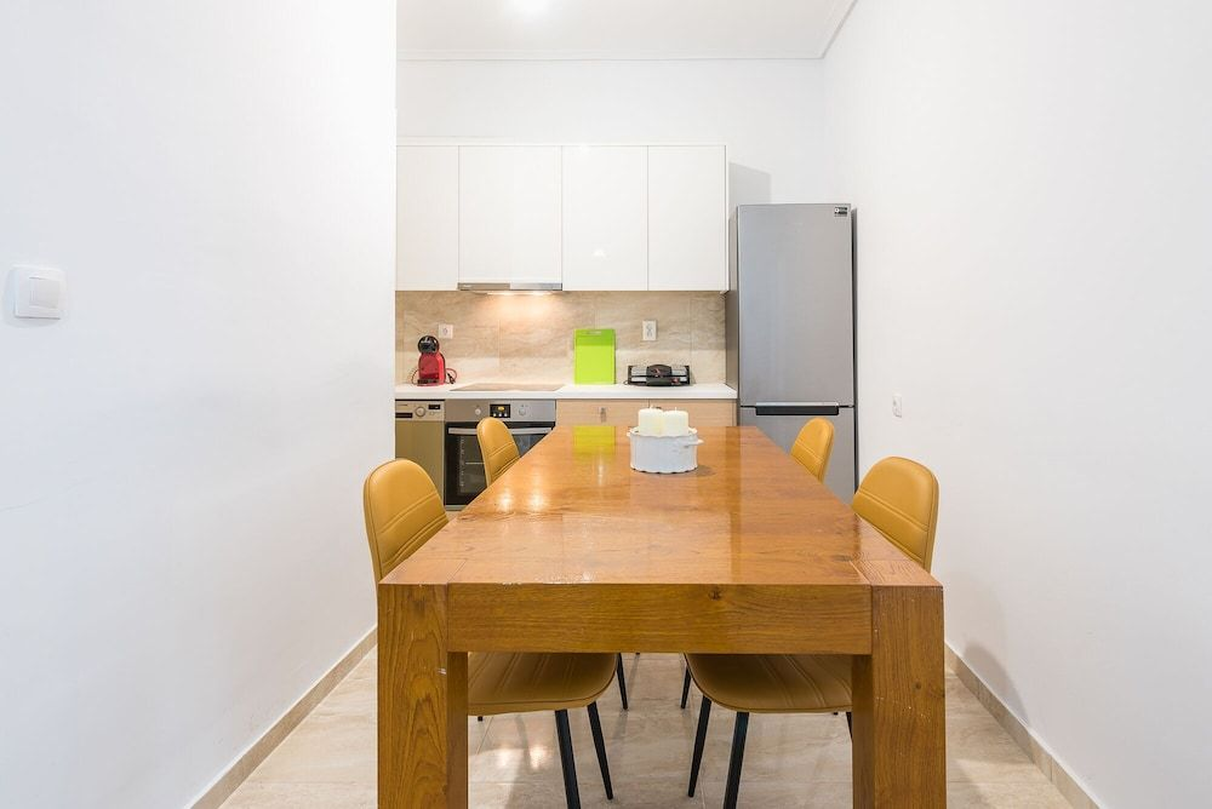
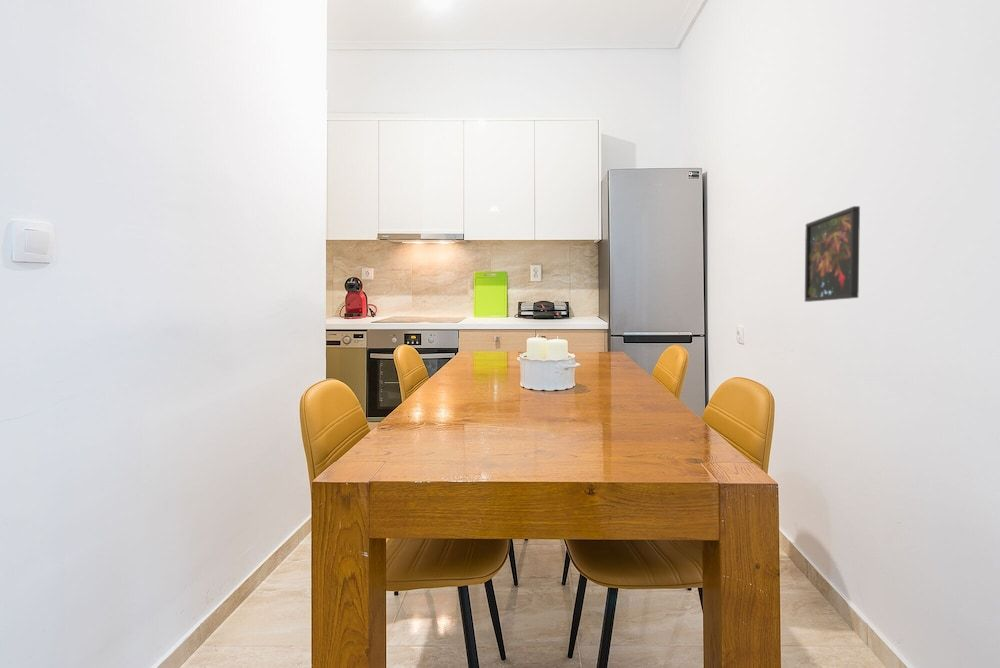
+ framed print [804,205,861,303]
